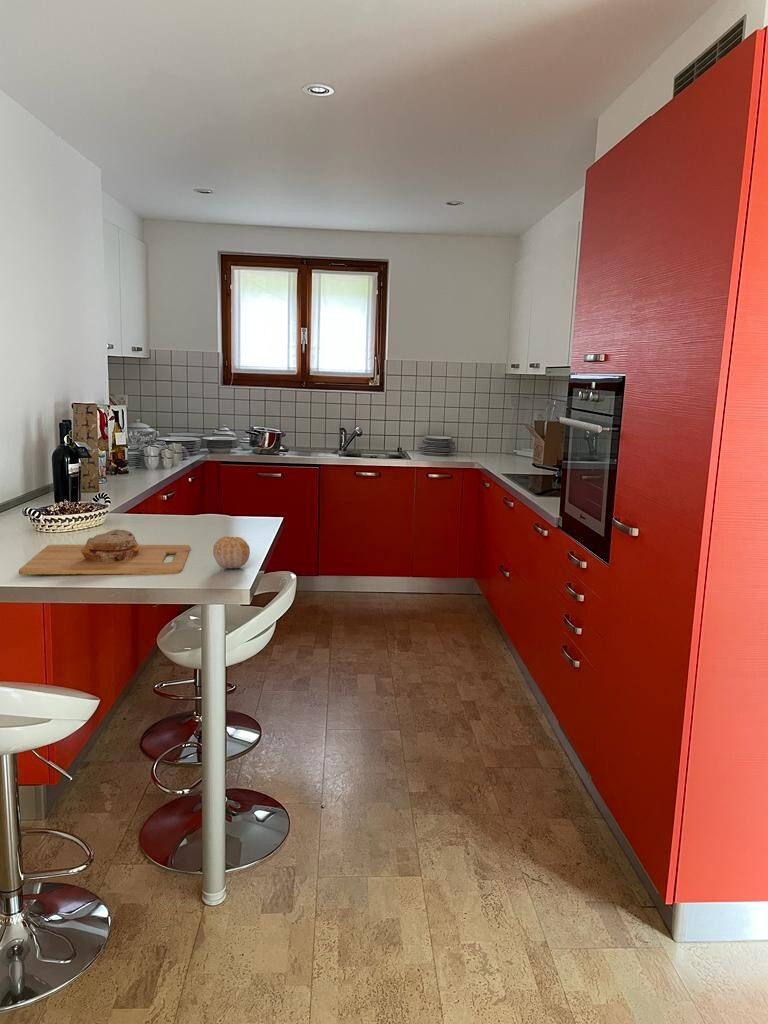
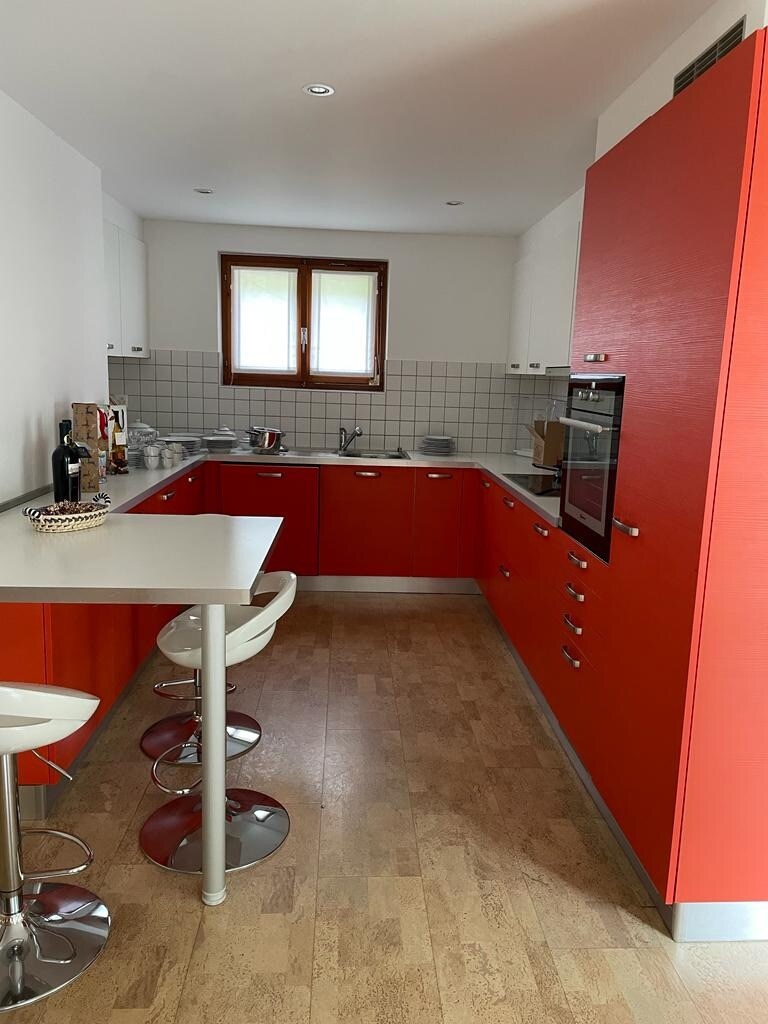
- fruit [212,535,251,569]
- cutting board [18,528,191,576]
